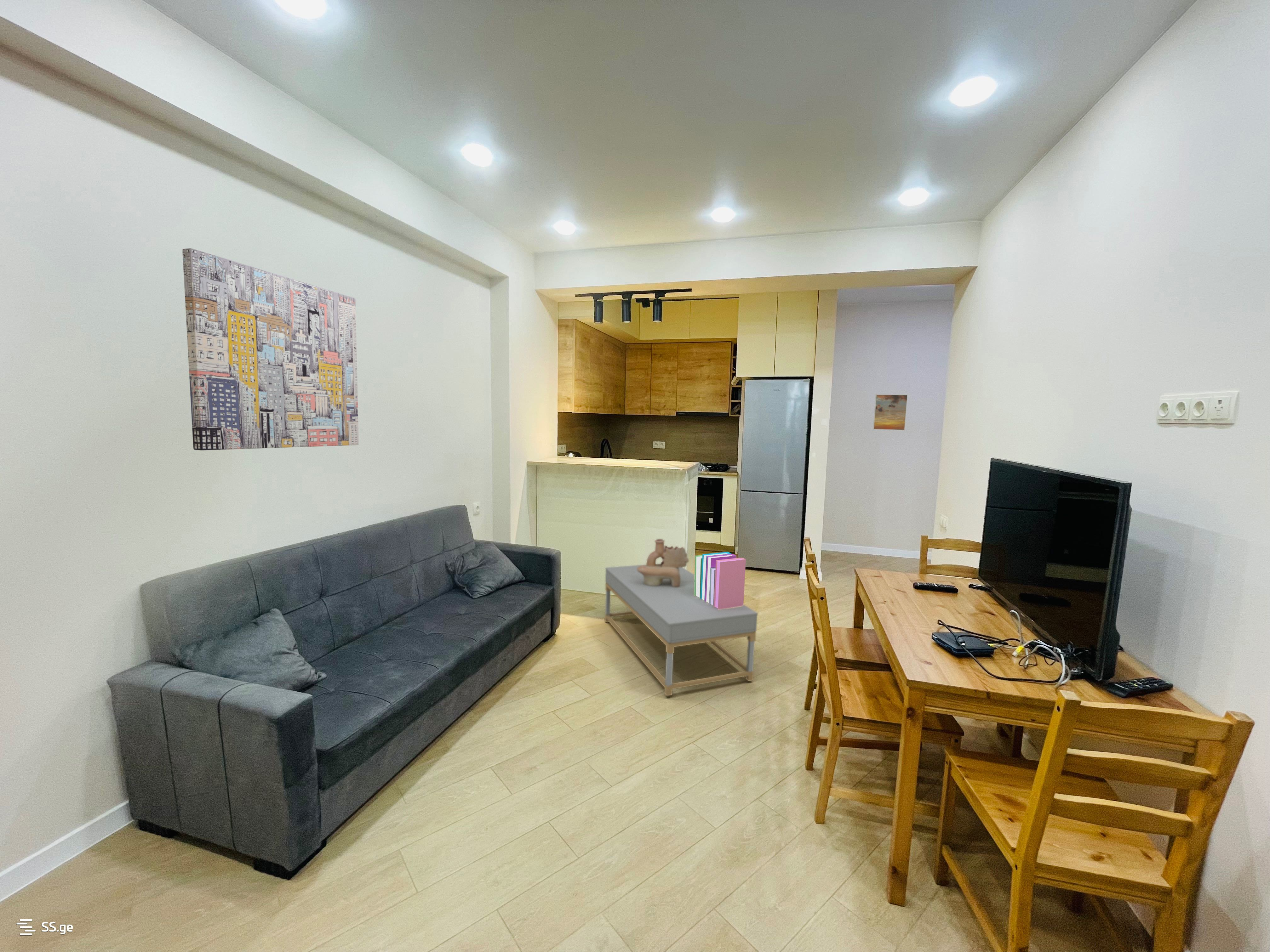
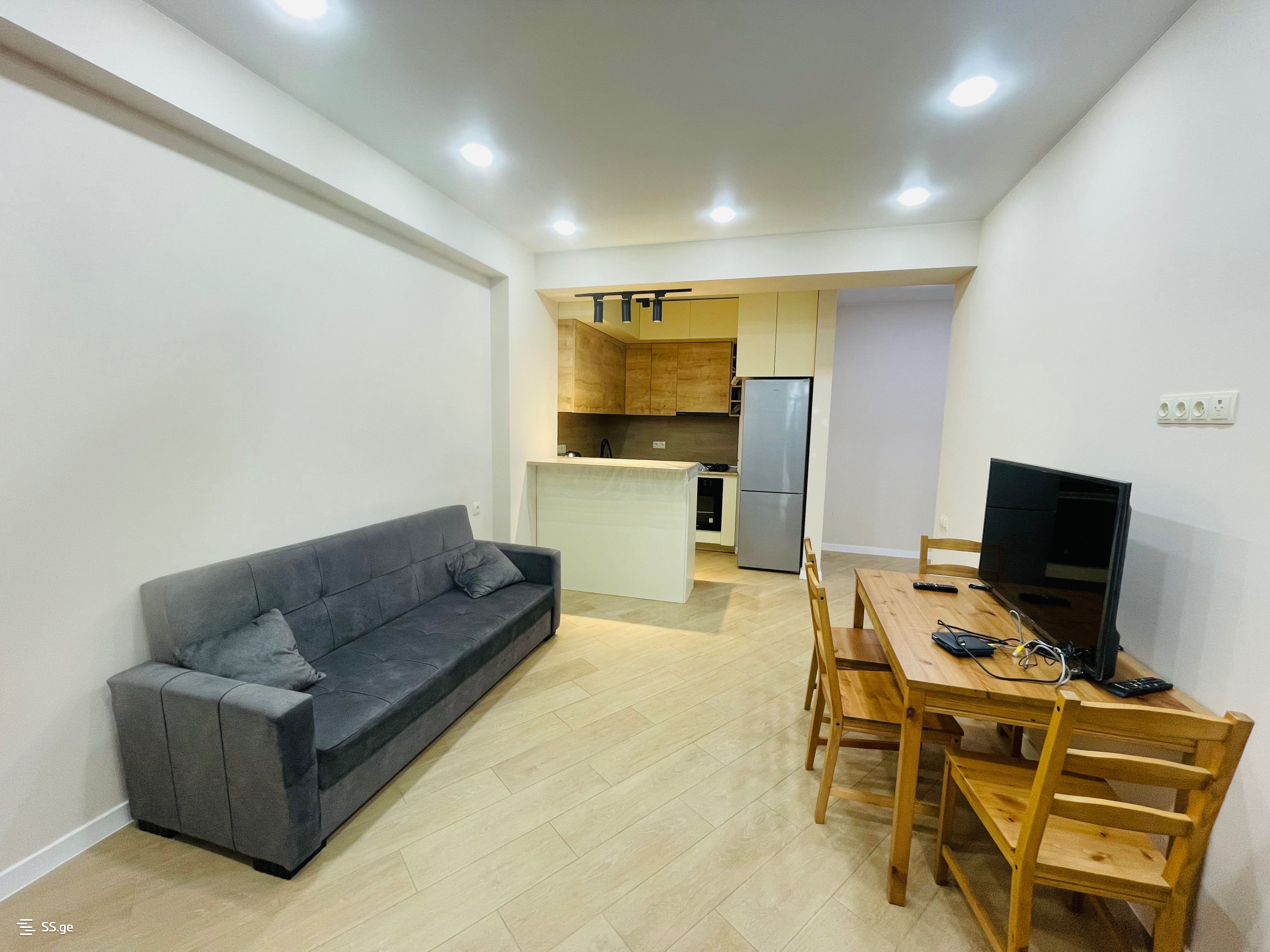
- wall art [182,248,359,451]
- coffee table [604,563,758,696]
- books [694,552,746,610]
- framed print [873,394,908,431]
- decorative vase [637,539,689,587]
